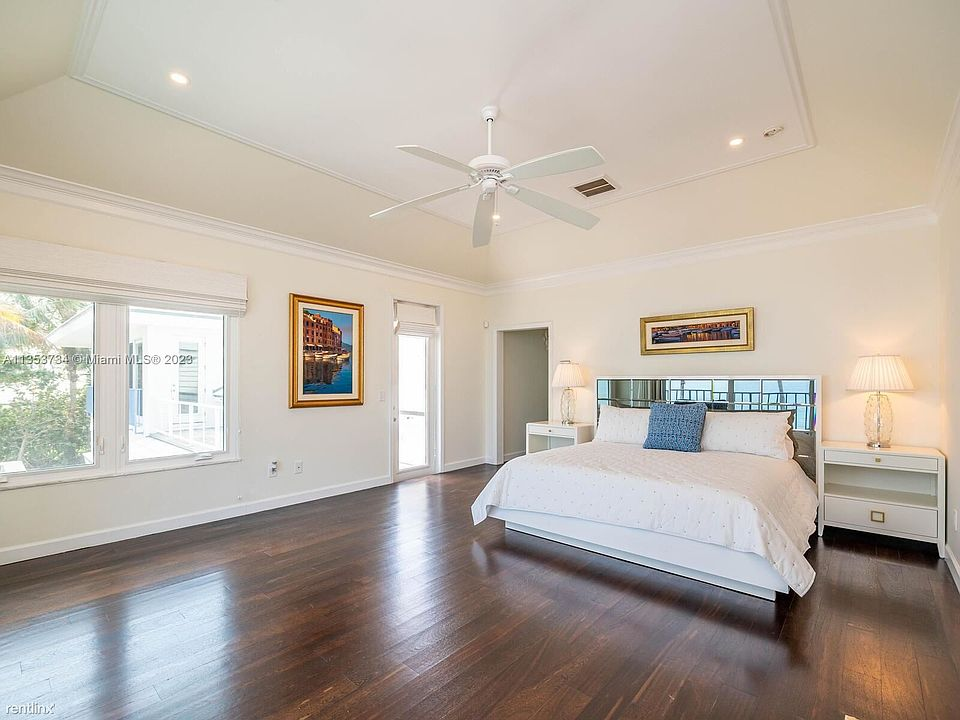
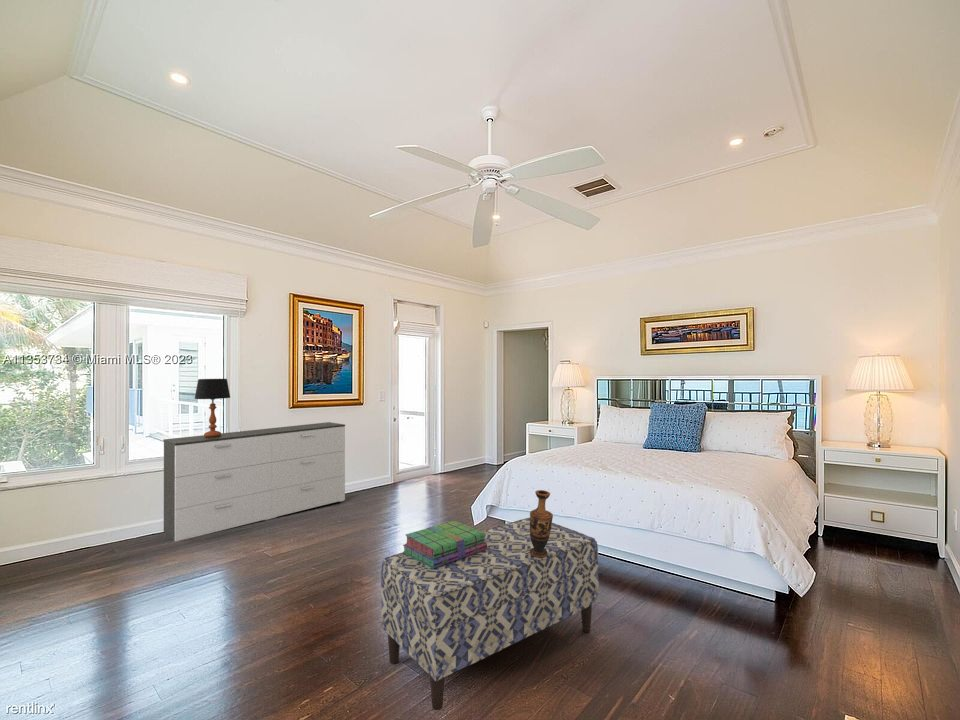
+ vase [529,489,554,558]
+ table lamp [193,378,231,437]
+ dresser [162,421,346,542]
+ bench [380,517,600,711]
+ stack of books [402,520,487,569]
